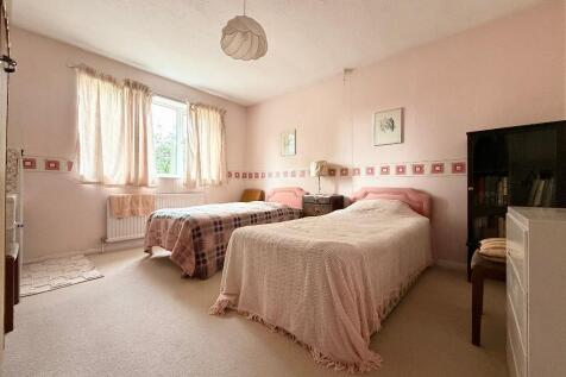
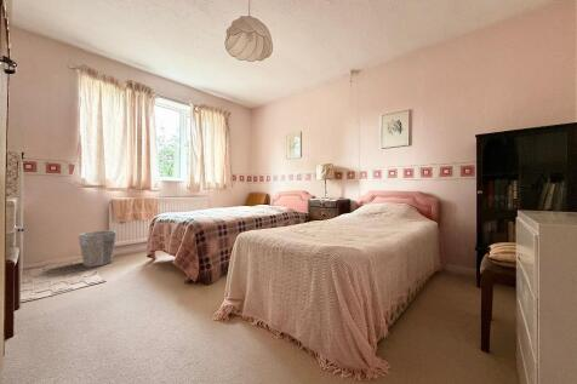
+ waste bin [78,229,118,268]
